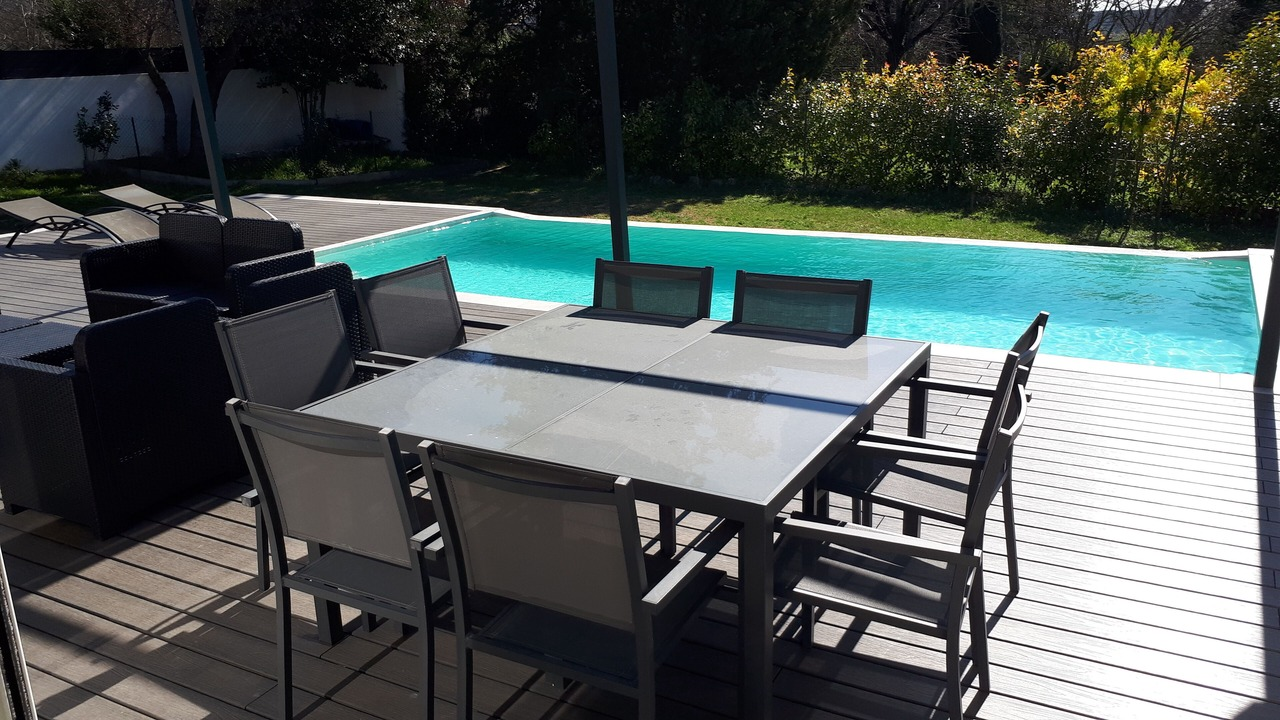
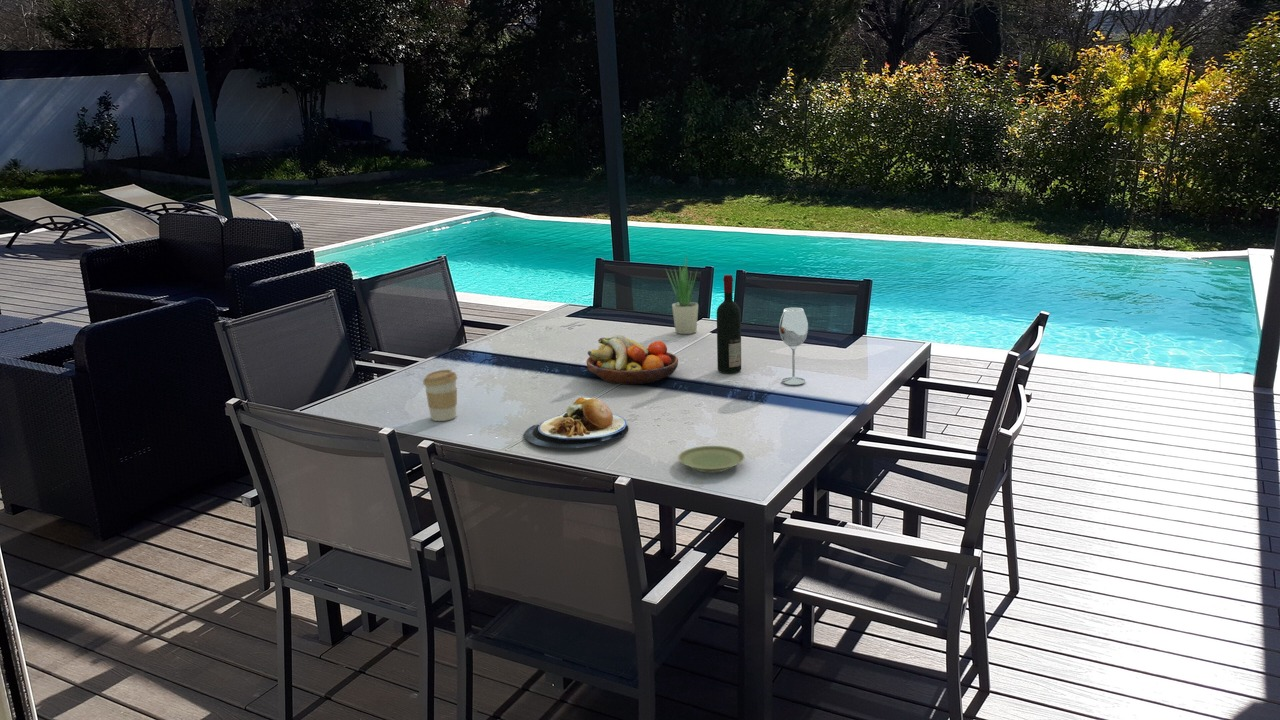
+ potted plant [664,254,699,335]
+ coffee cup [422,369,458,422]
+ alcohol [716,274,742,374]
+ fruit bowl [586,334,679,385]
+ plate [677,445,746,473]
+ plate [523,397,629,449]
+ wineglass [778,307,809,386]
